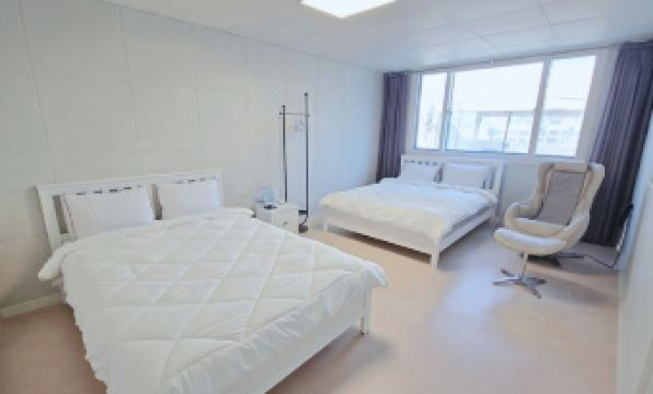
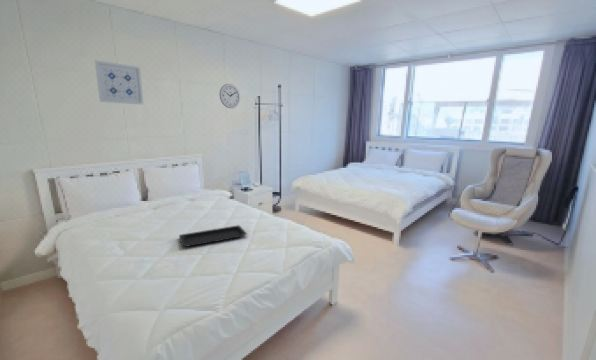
+ wall art [94,59,144,106]
+ wall clock [219,83,241,109]
+ serving tray [178,224,248,248]
